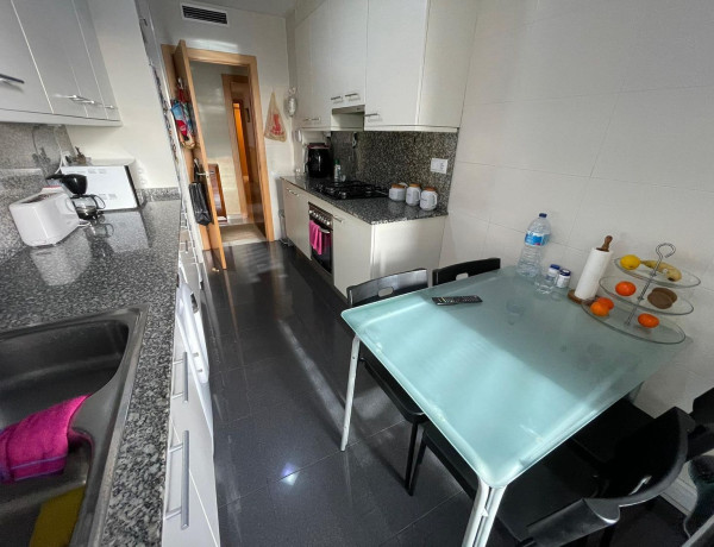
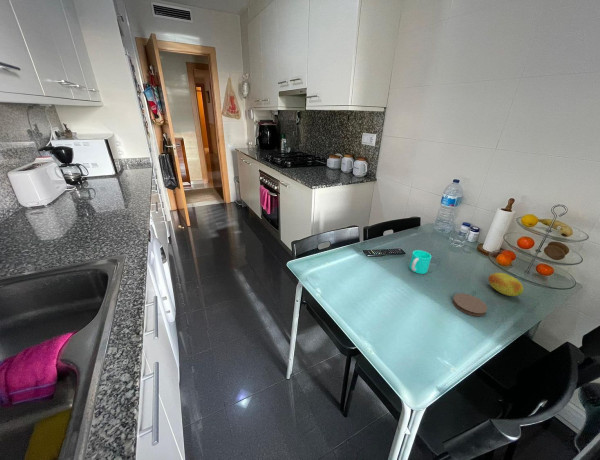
+ fruit [487,272,524,297]
+ coaster [452,292,488,317]
+ cup [408,249,432,275]
